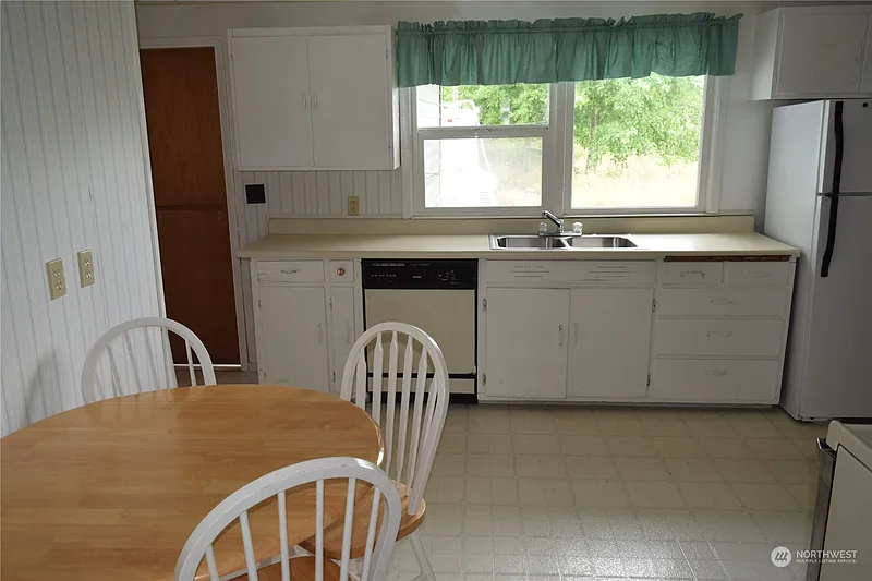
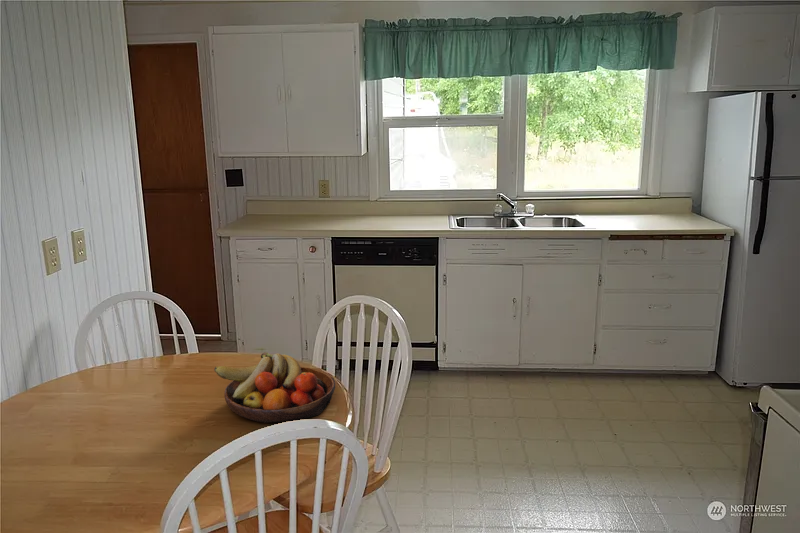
+ fruit bowl [213,352,336,424]
